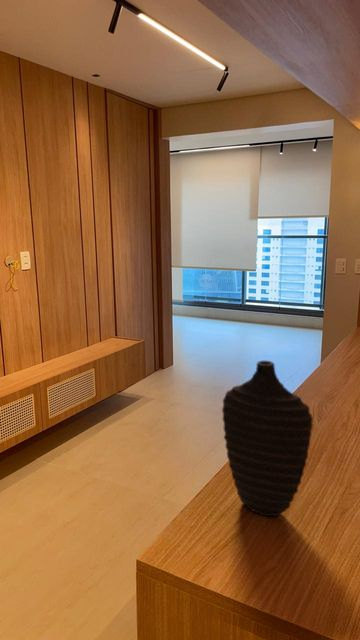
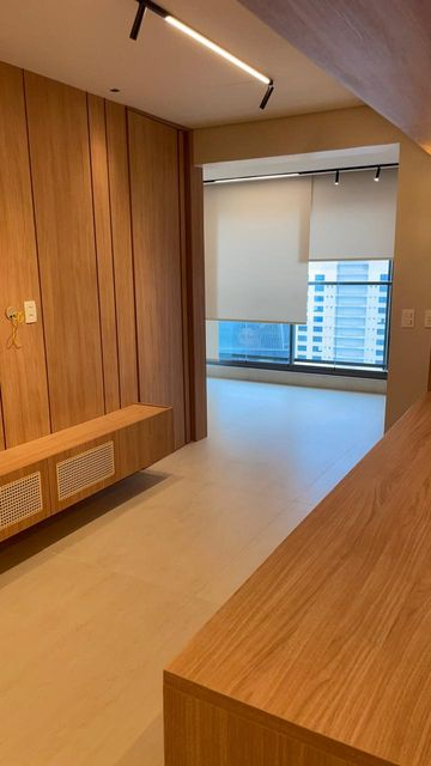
- decorative vase [221,360,314,517]
